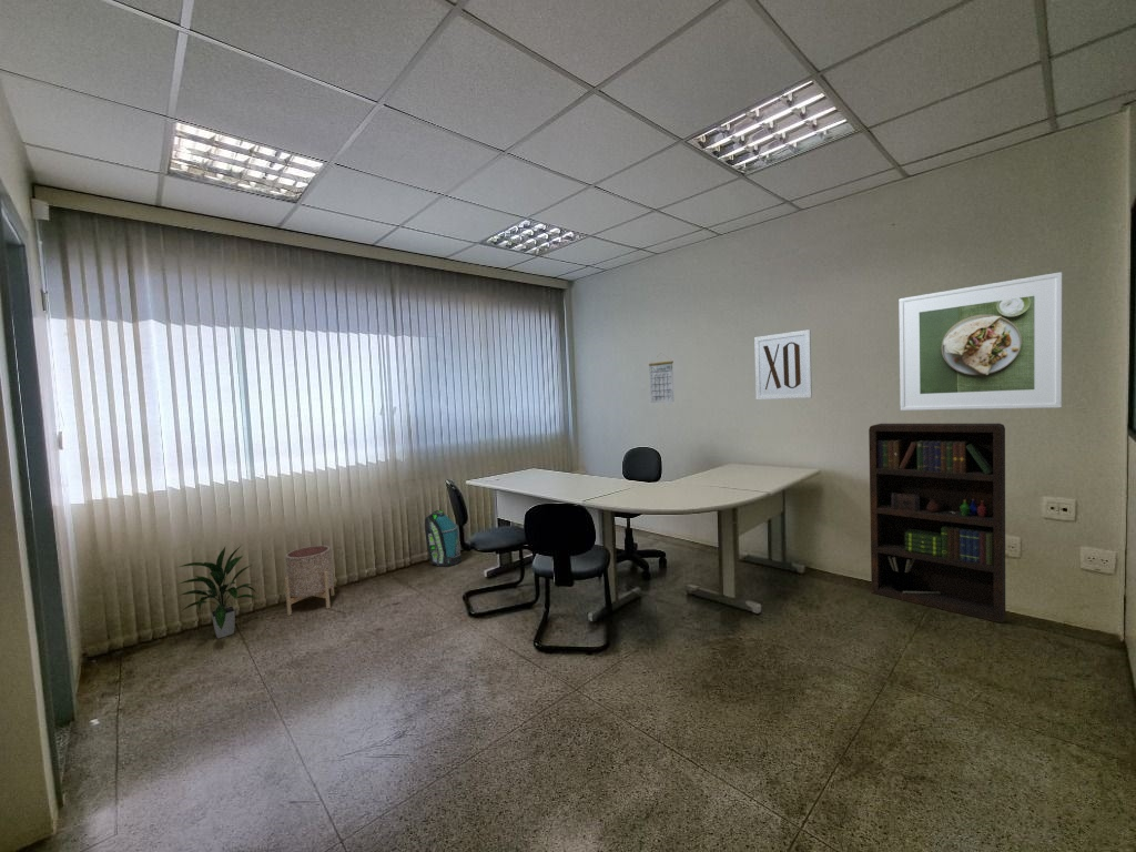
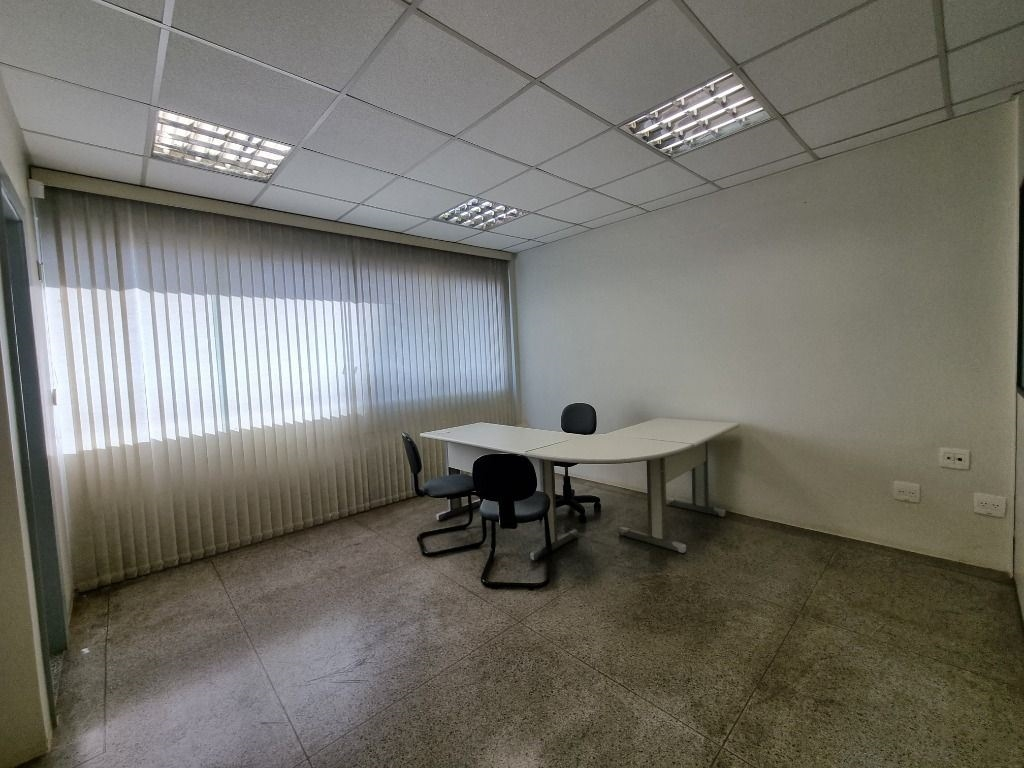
- planter [284,545,335,617]
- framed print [897,271,1064,412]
- bookcase [868,423,1006,625]
- wall art [753,328,813,400]
- backpack [424,509,463,568]
- indoor plant [174,544,258,639]
- calendar [648,352,674,404]
